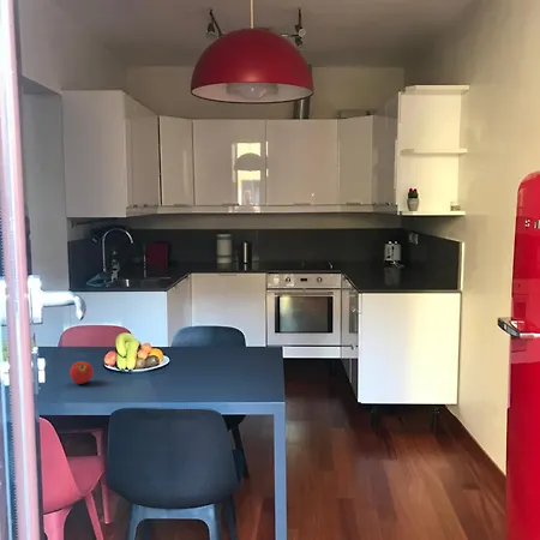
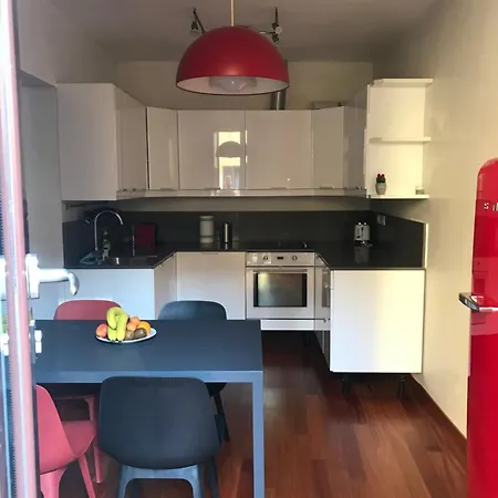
- fruit [68,360,95,385]
